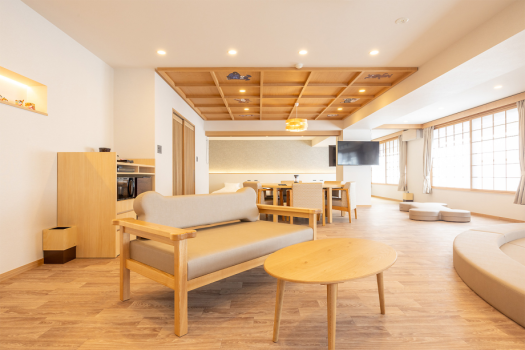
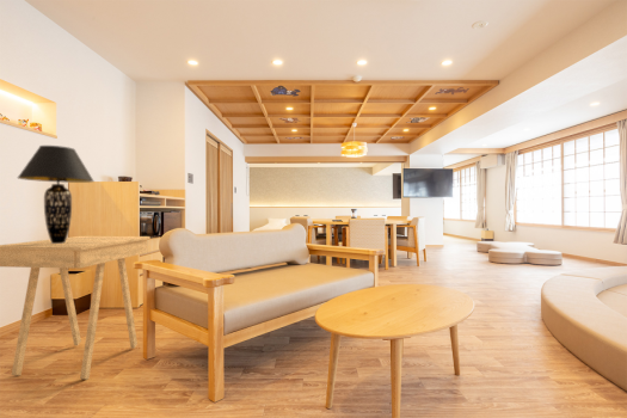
+ table lamp [16,145,96,244]
+ side table [0,235,152,381]
